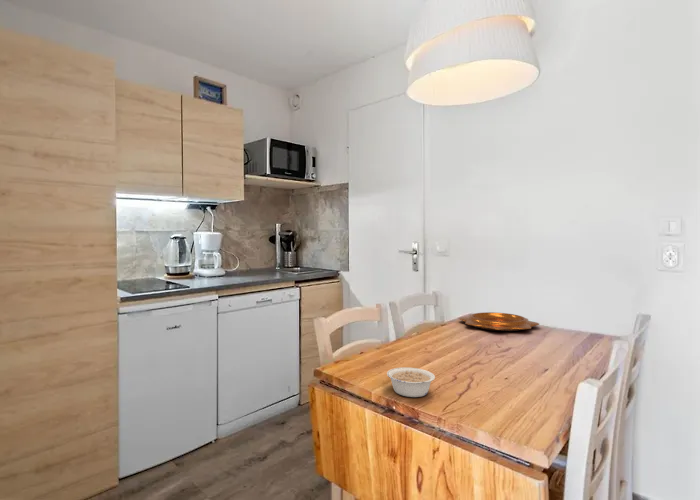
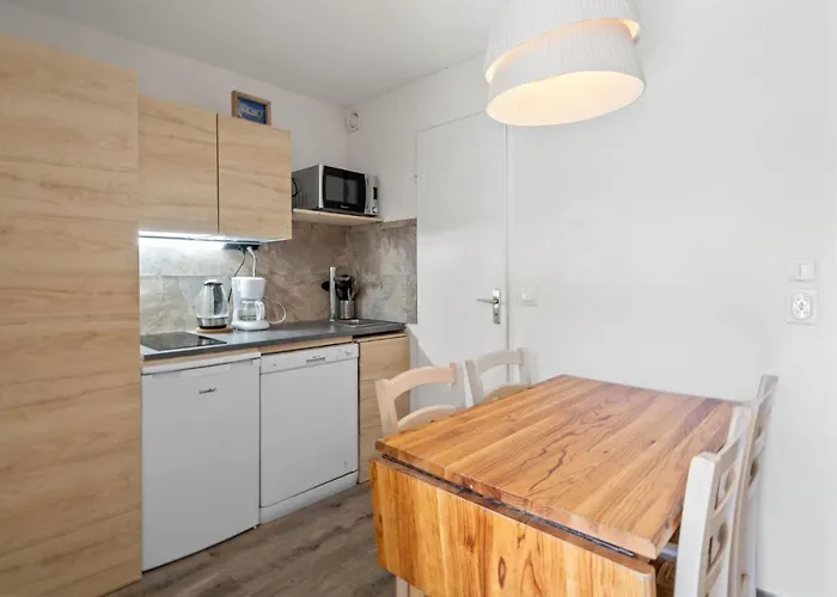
- decorative bowl [458,311,540,332]
- legume [386,366,436,398]
